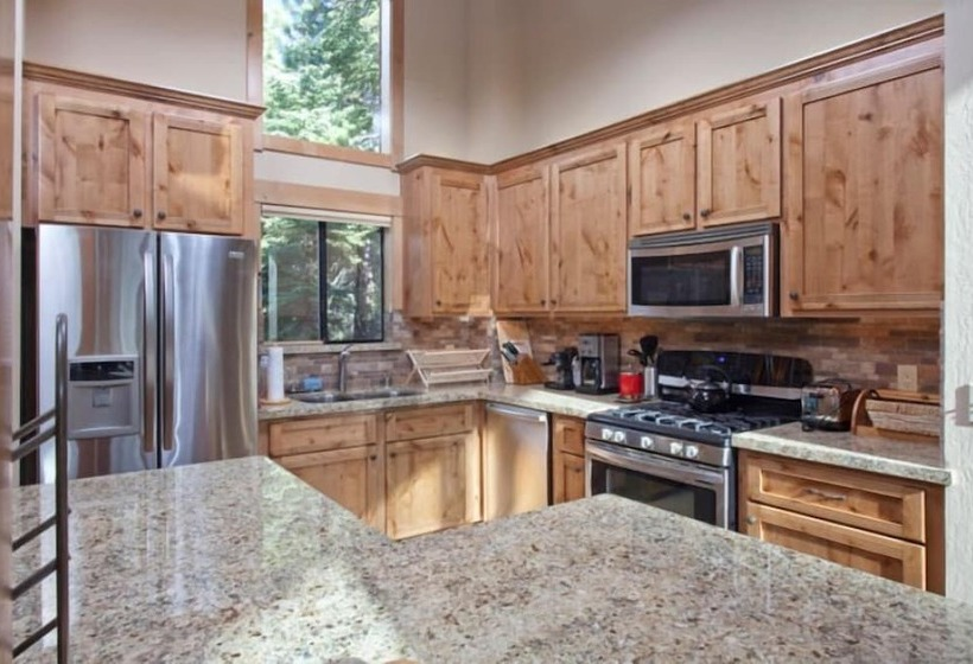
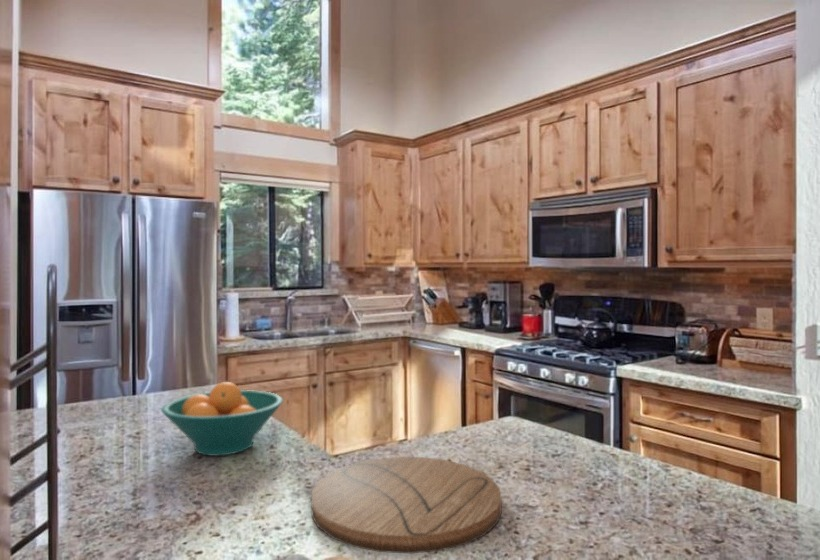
+ fruit bowl [160,381,284,457]
+ cutting board [311,456,503,554]
